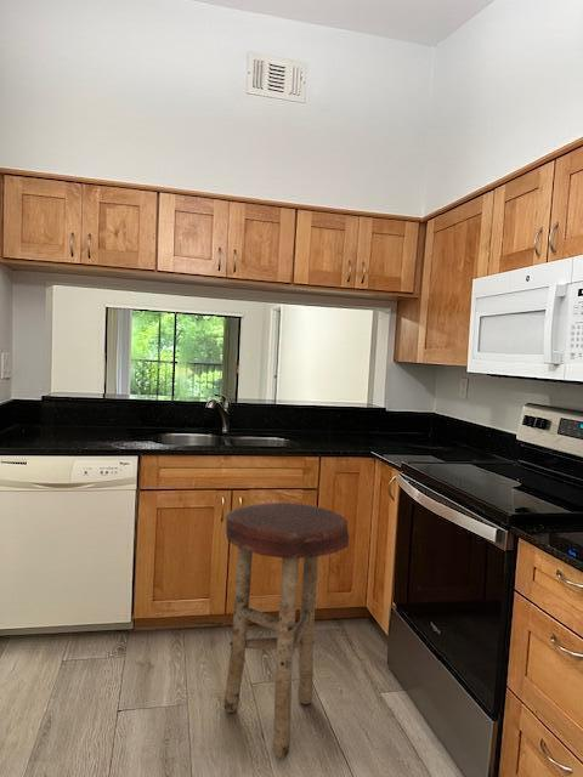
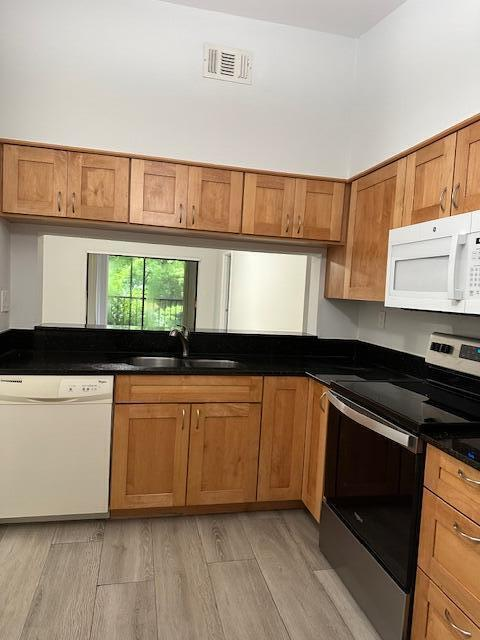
- stool [223,501,350,759]
